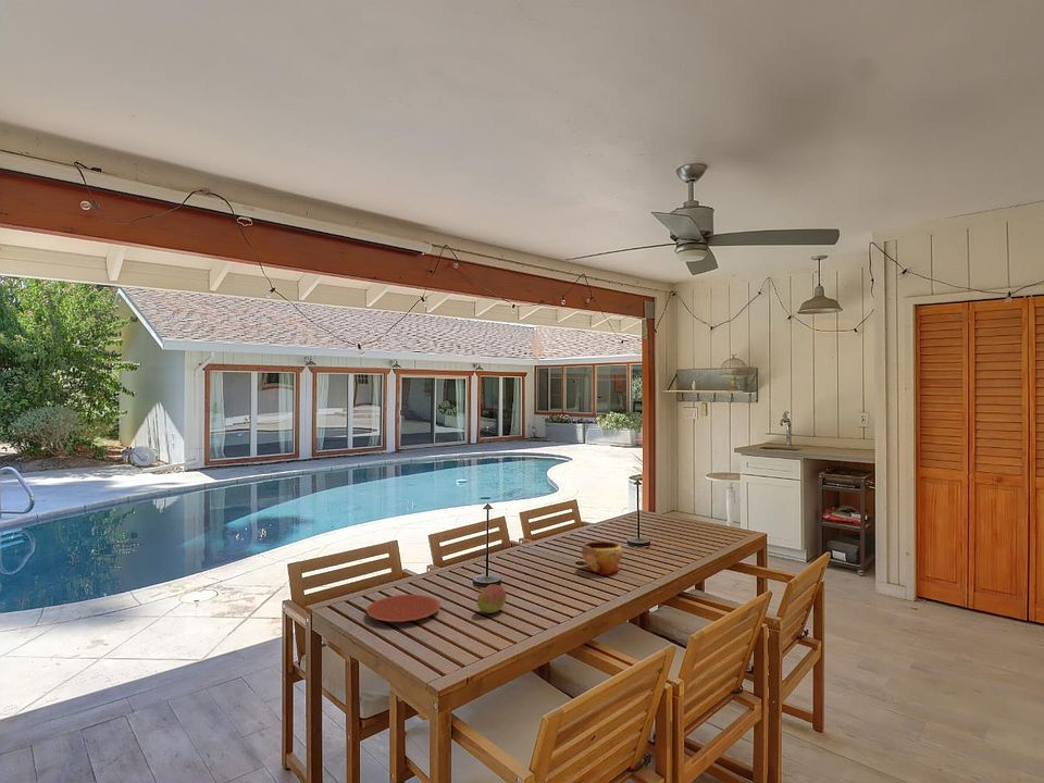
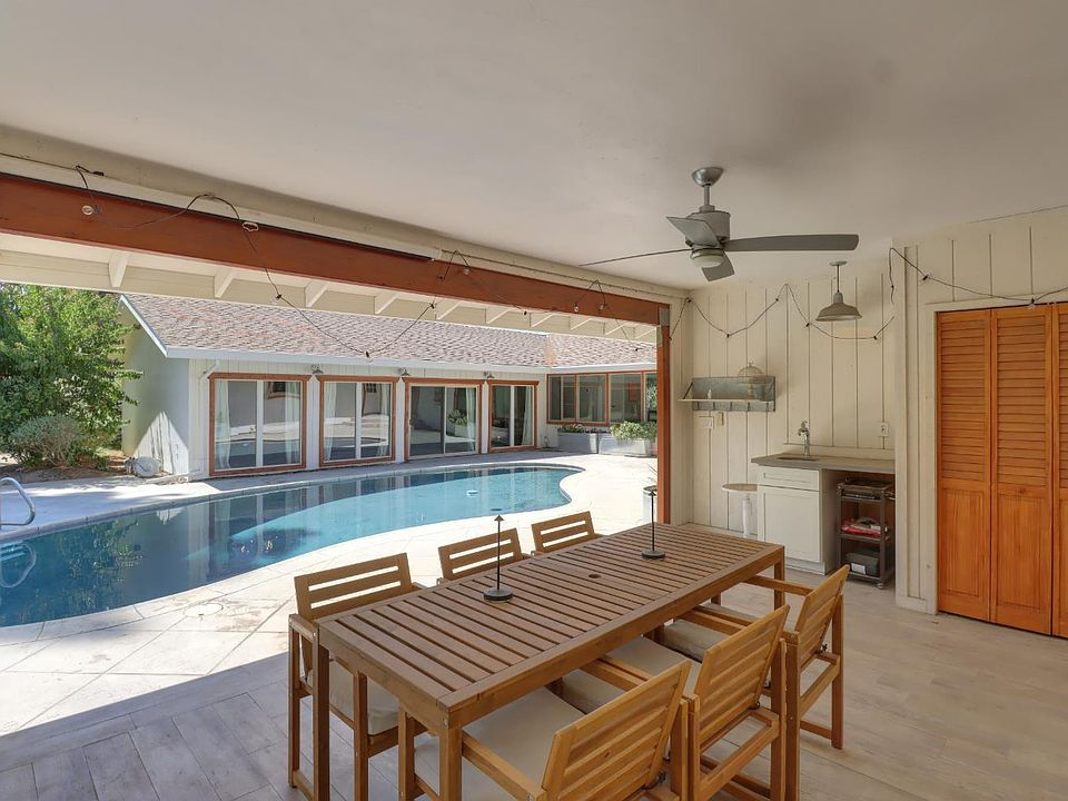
- plate [365,594,442,622]
- fruit [476,583,508,614]
- bowl [581,540,623,575]
